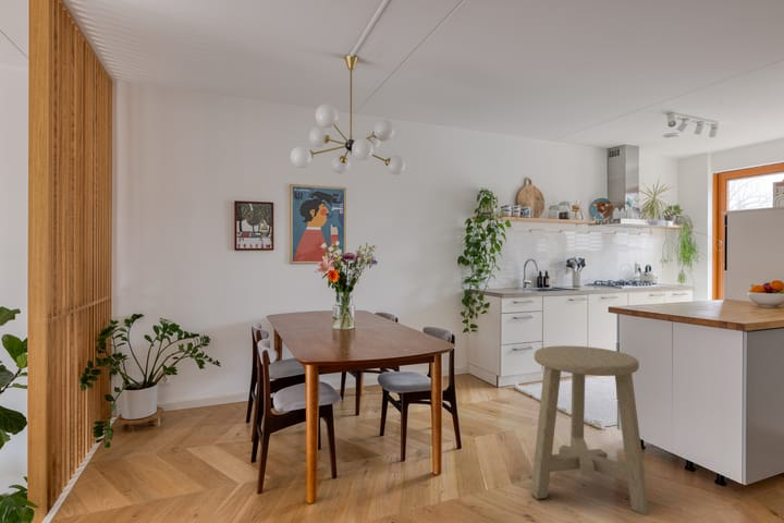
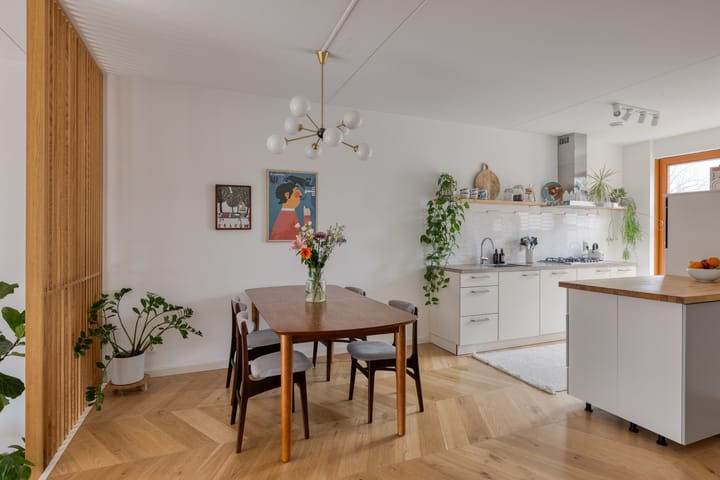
- stool [529,344,650,515]
